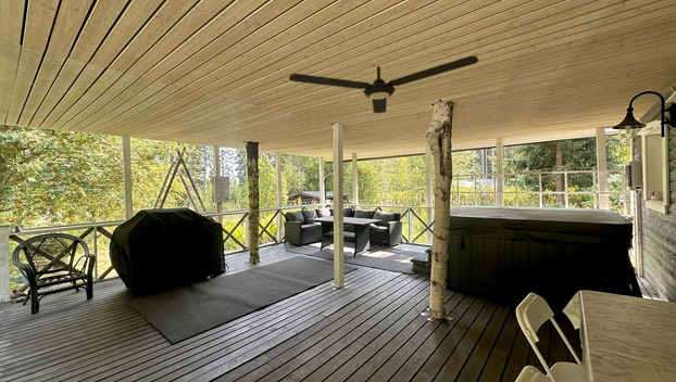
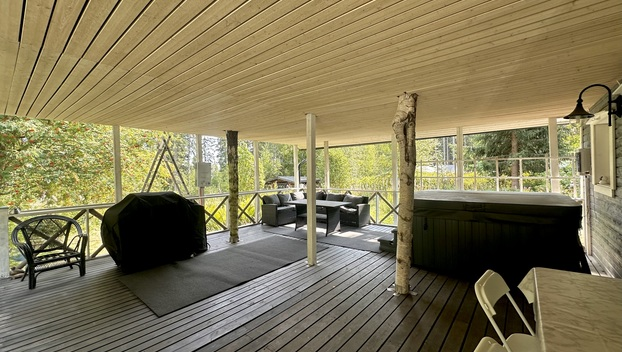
- ceiling fan [288,54,479,114]
